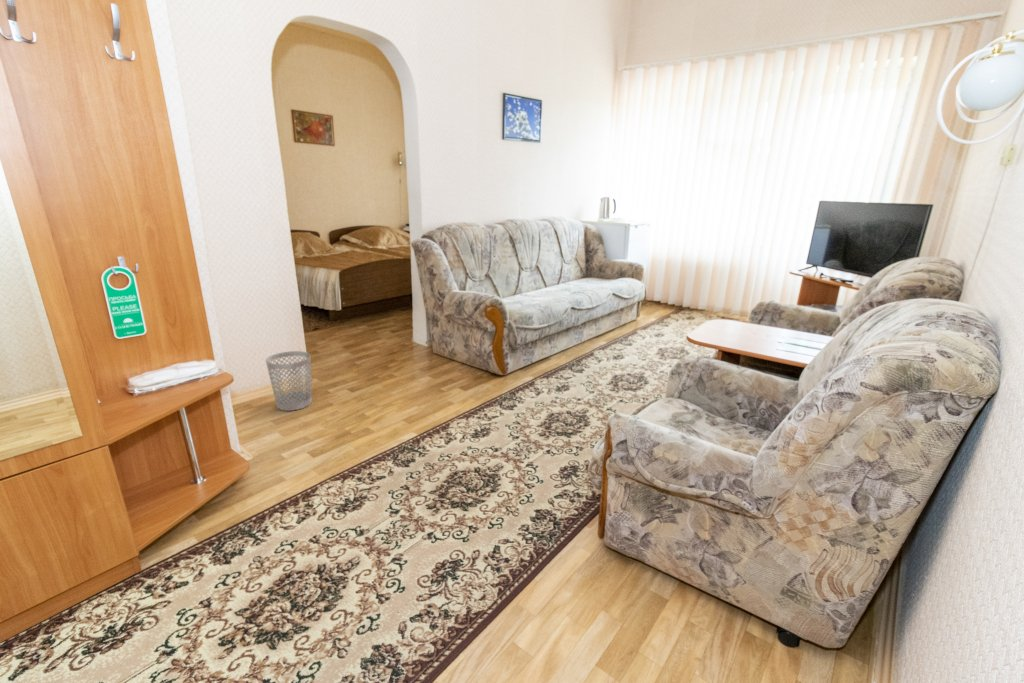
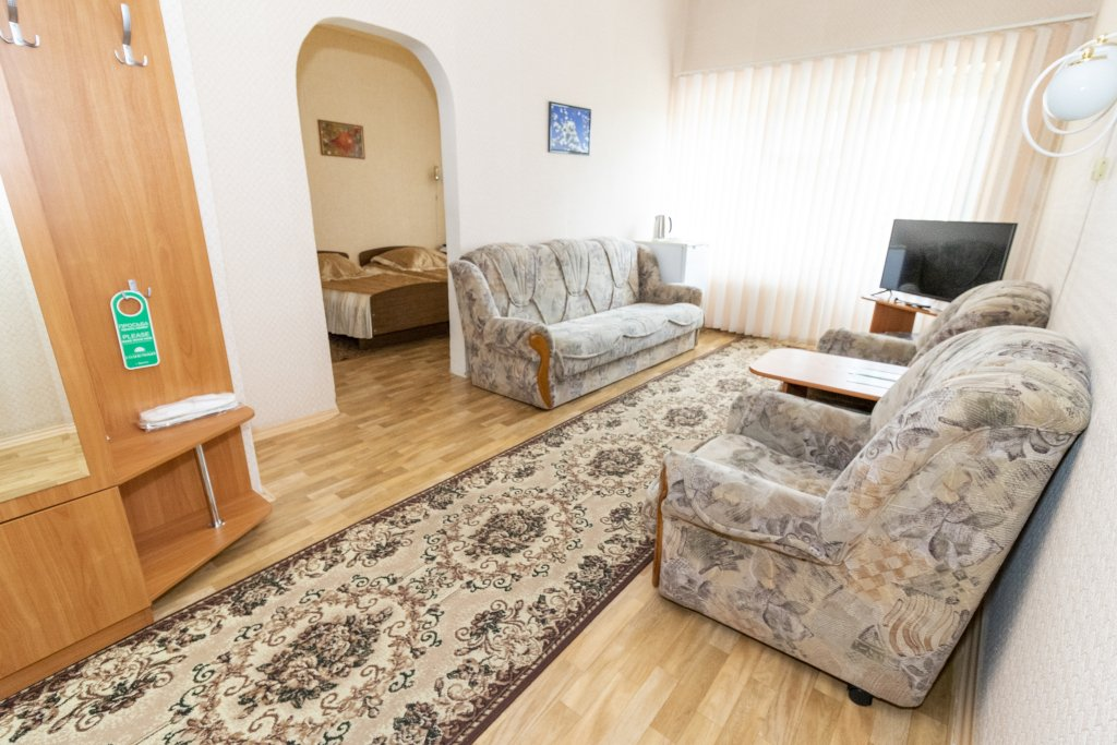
- wastebasket [265,350,313,412]
